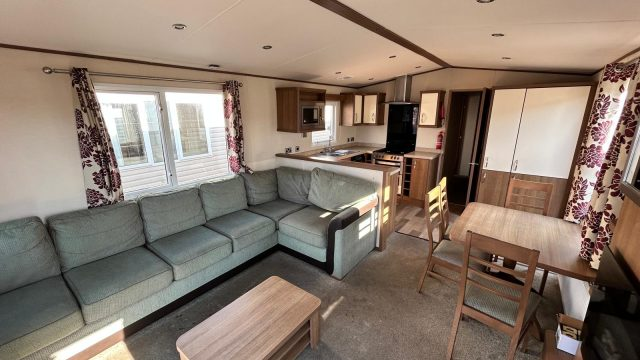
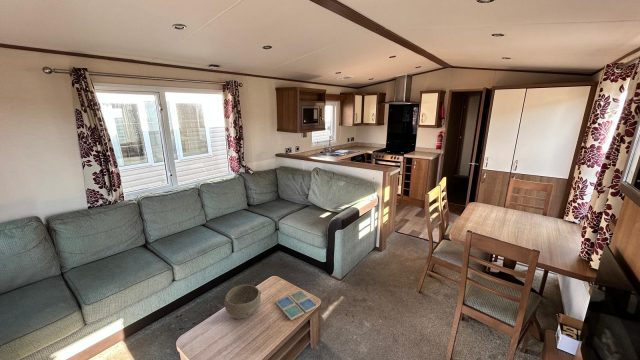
+ drink coaster [275,289,319,321]
+ bowl [224,284,262,320]
